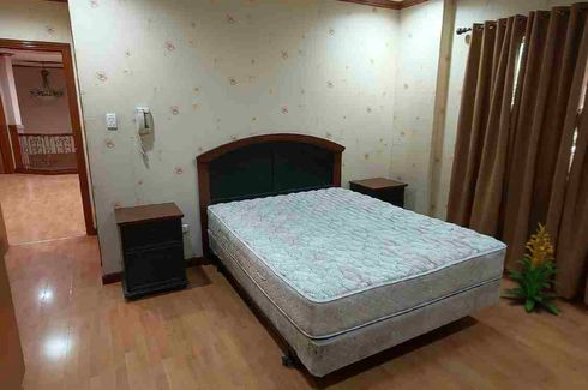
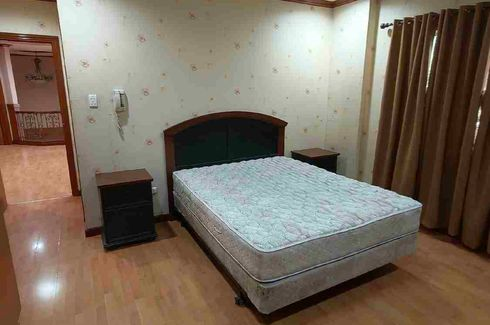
- indoor plant [499,221,564,314]
